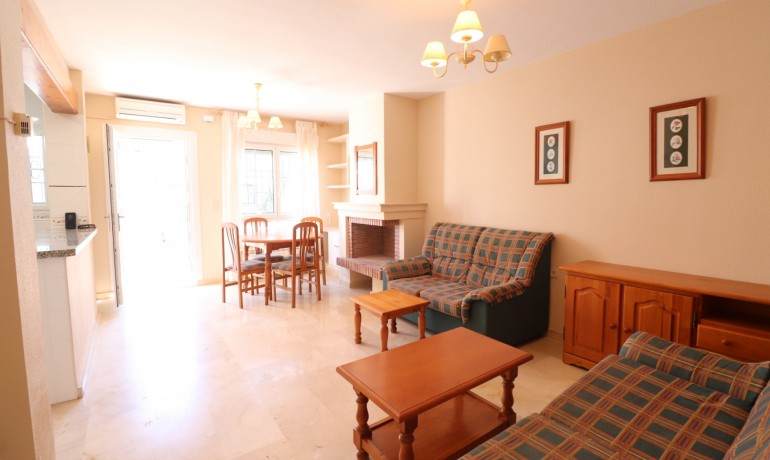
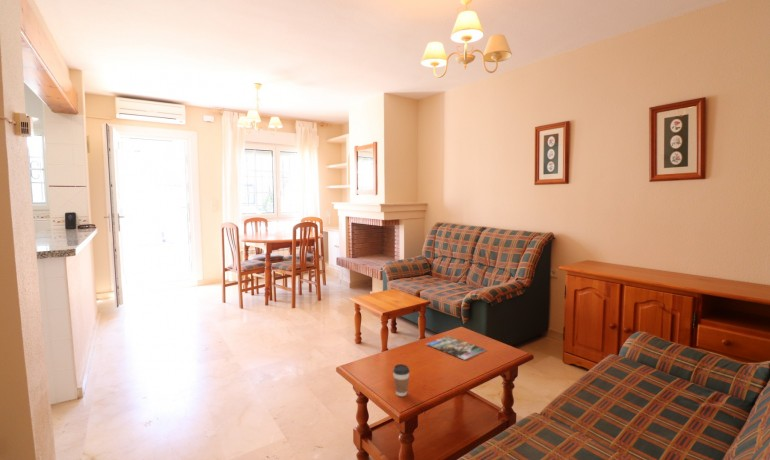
+ magazine [425,335,488,361]
+ coffee cup [392,363,411,397]
